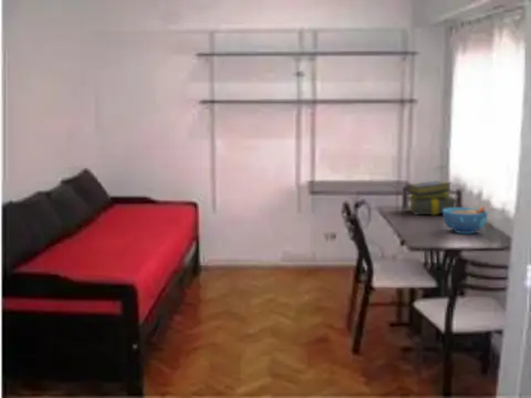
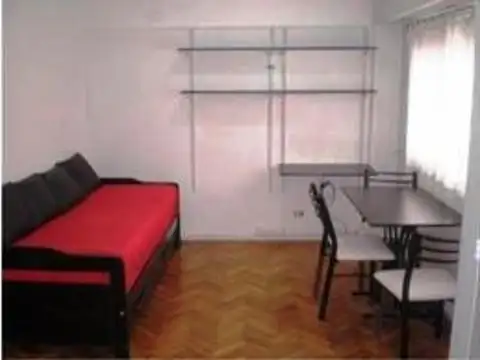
- bowl [441,206,489,234]
- stack of books [405,179,456,217]
